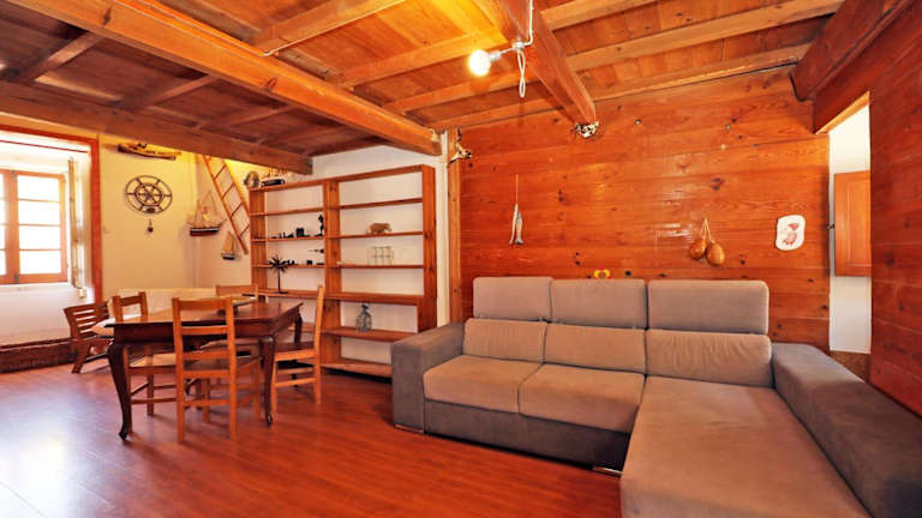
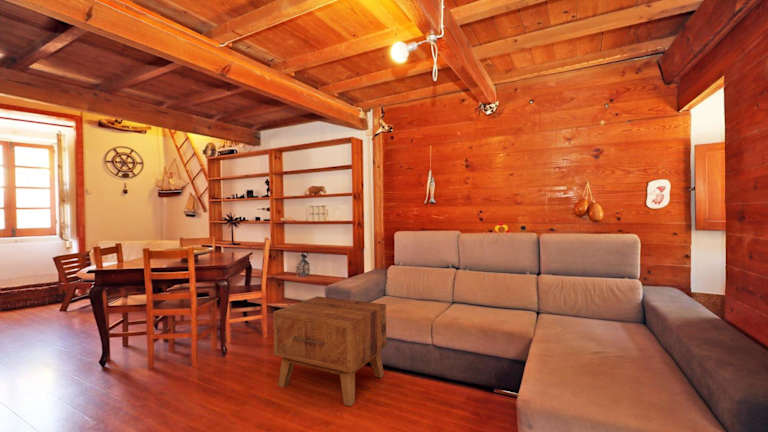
+ side table [272,295,388,407]
